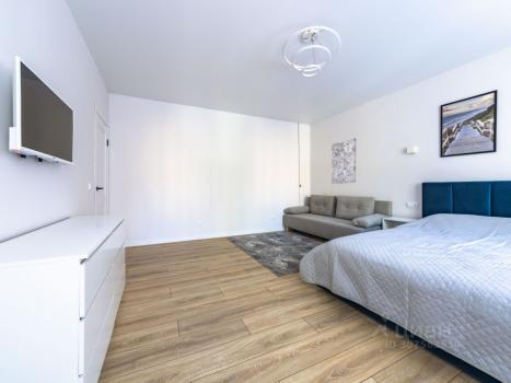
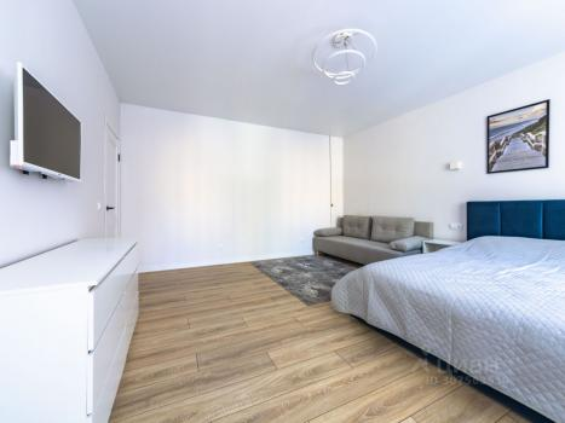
- wall art [330,137,357,185]
